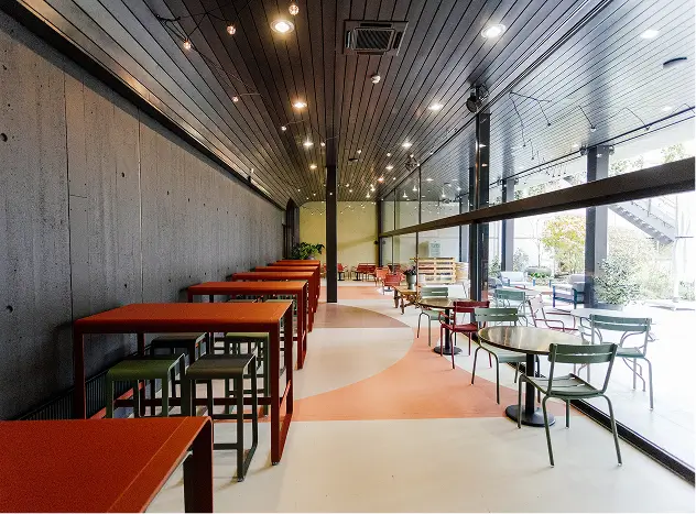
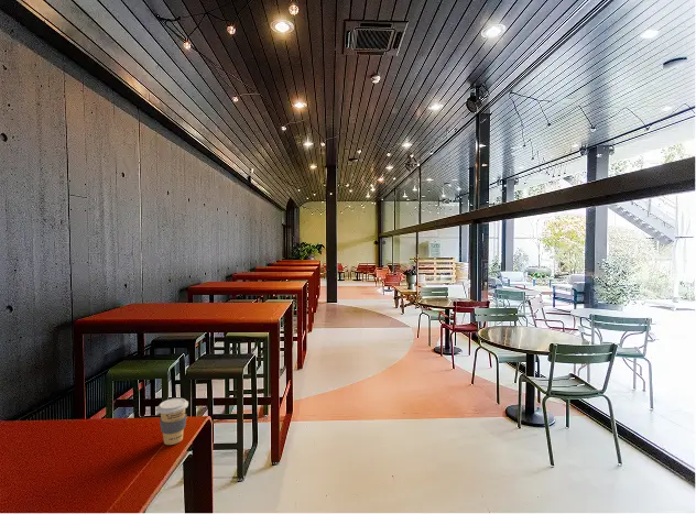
+ coffee cup [156,397,189,446]
